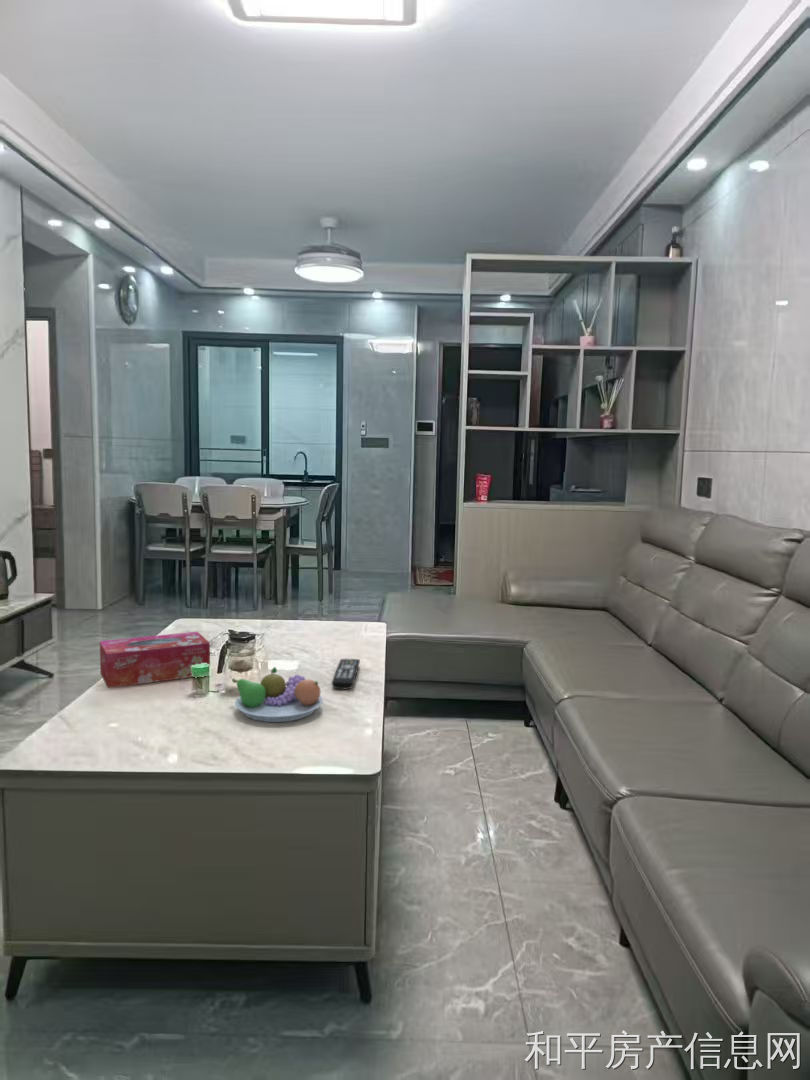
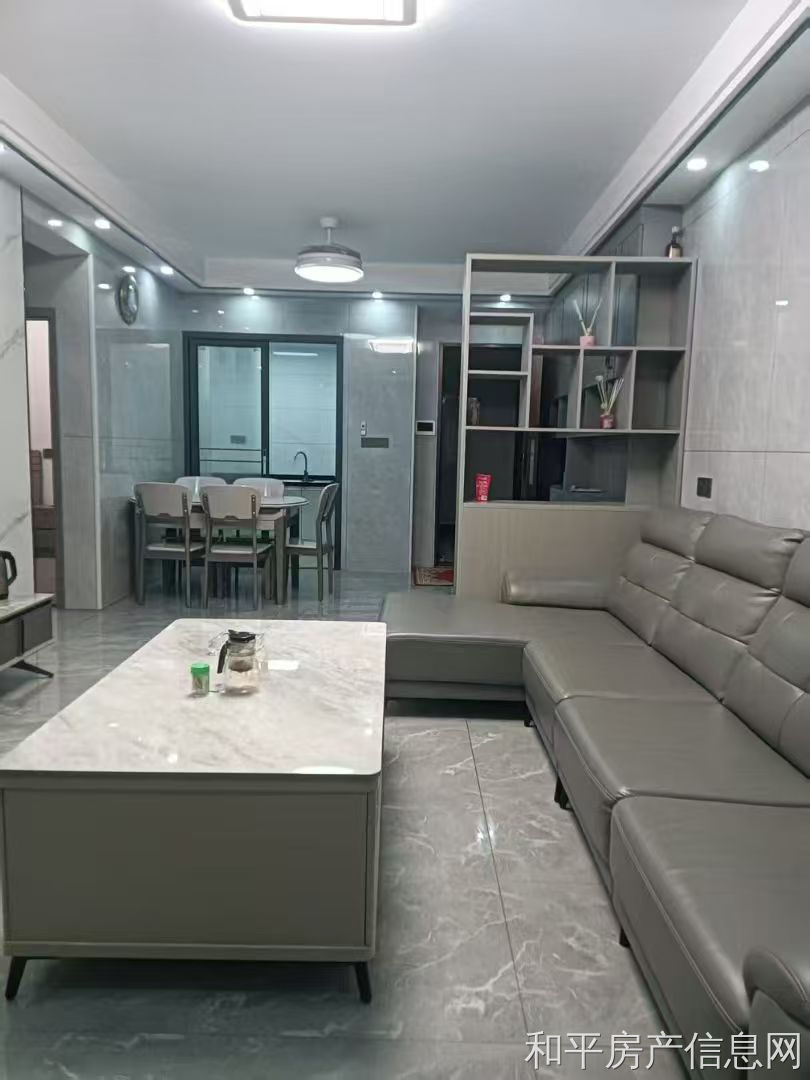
- fruit bowl [231,666,324,723]
- tissue box [99,631,211,689]
- remote control [331,658,361,690]
